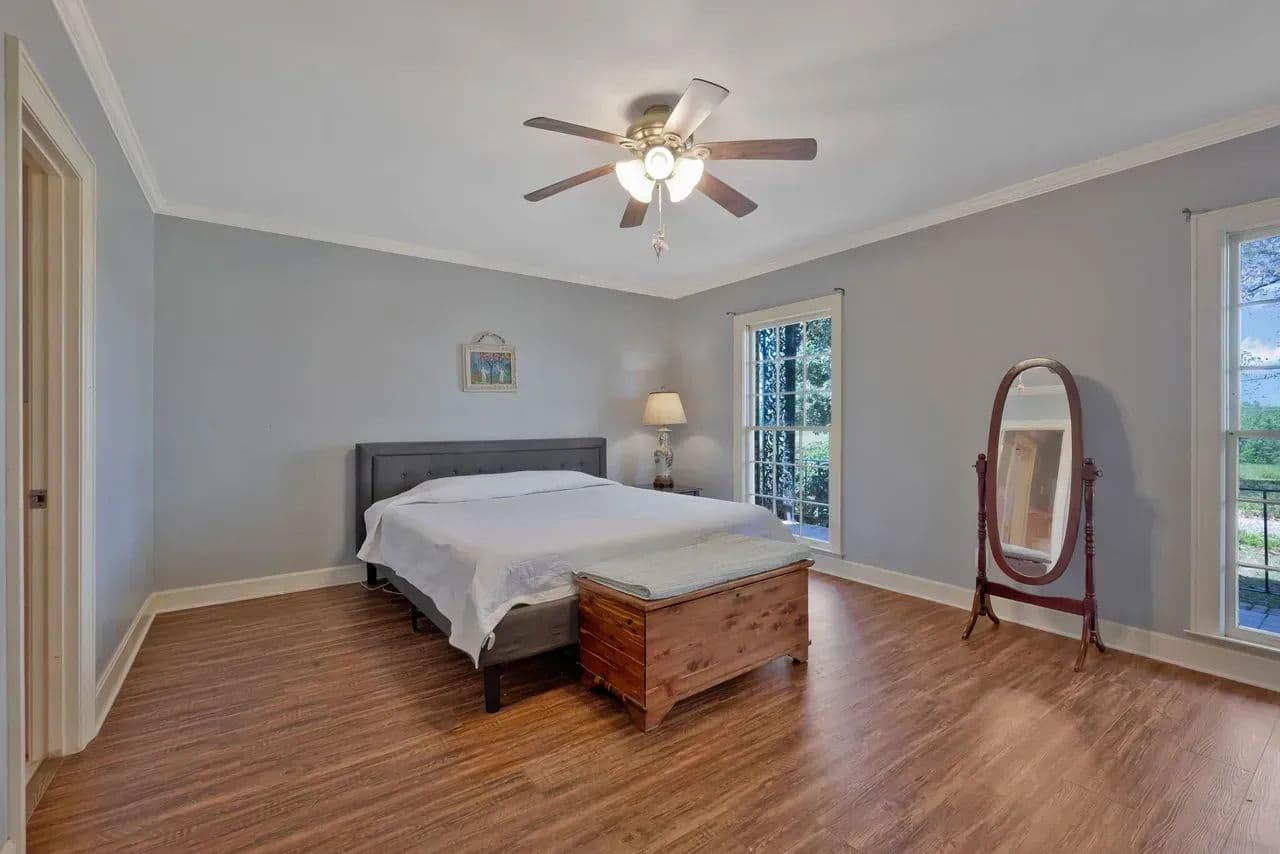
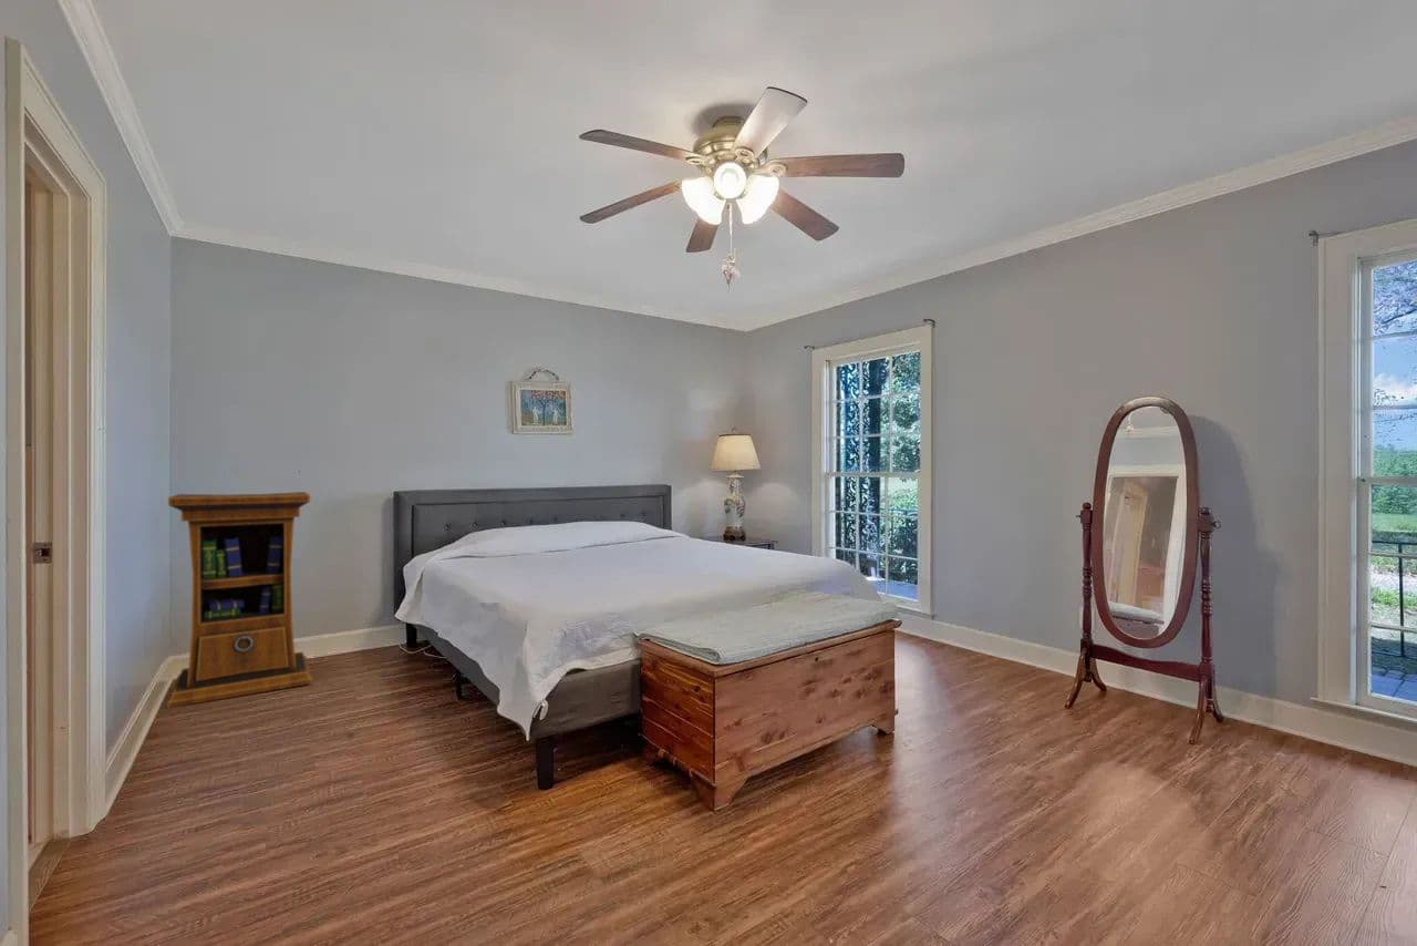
+ cabinet [166,491,313,709]
